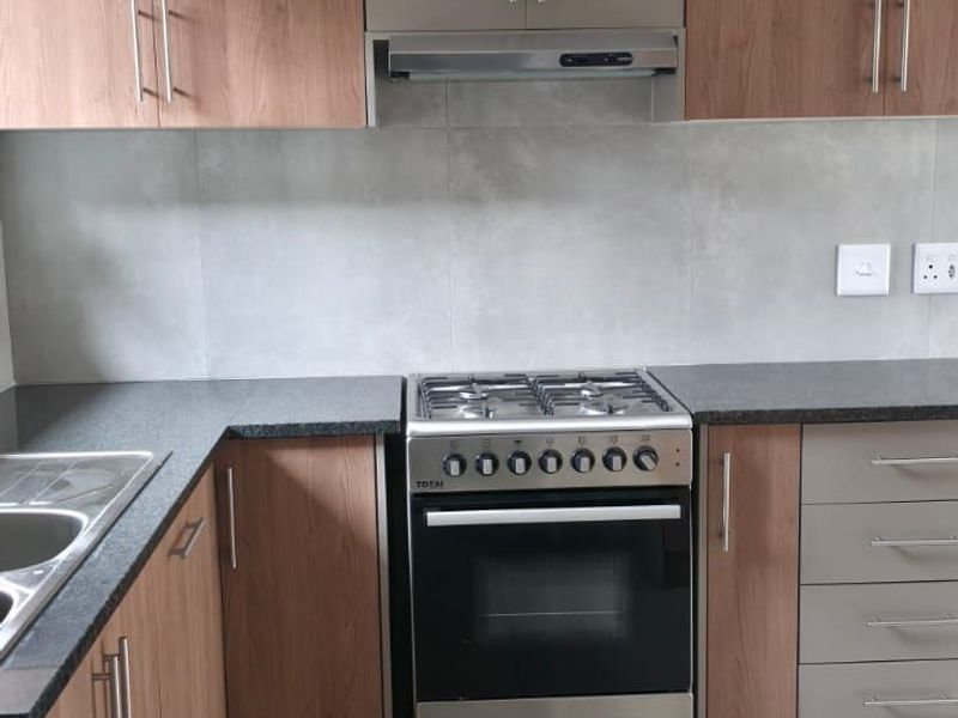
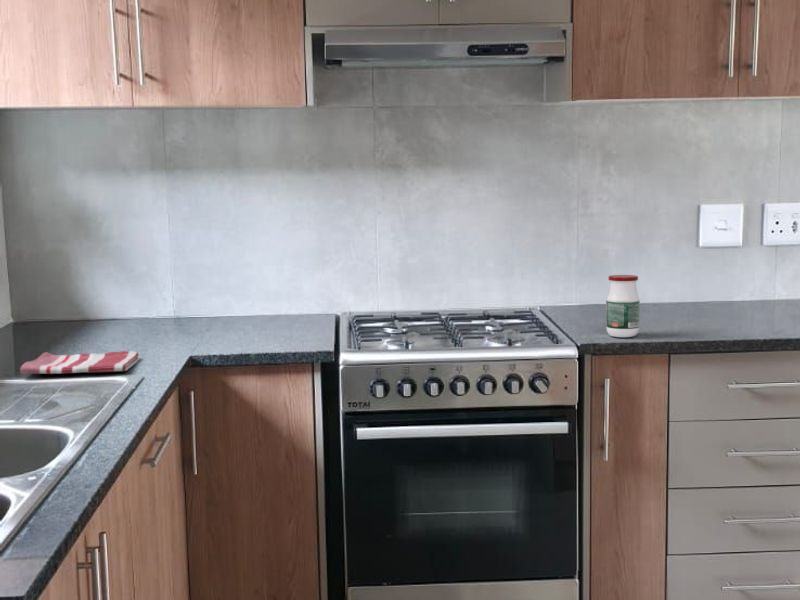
+ dish towel [19,350,141,375]
+ jar [605,274,641,338]
